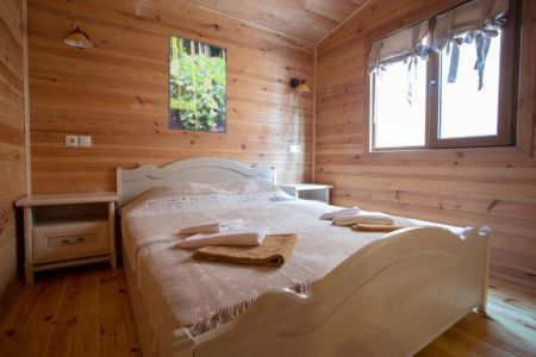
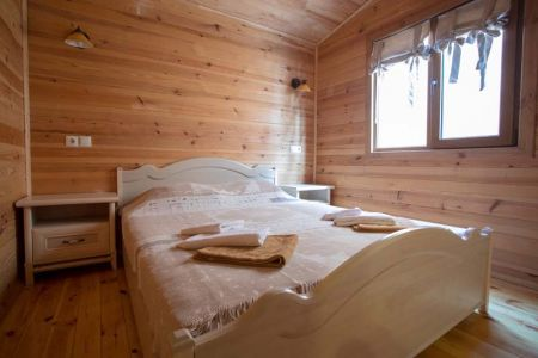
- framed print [167,32,229,134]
